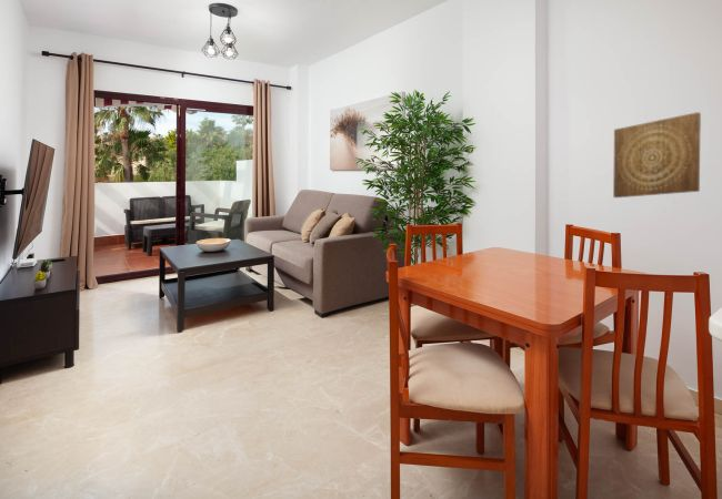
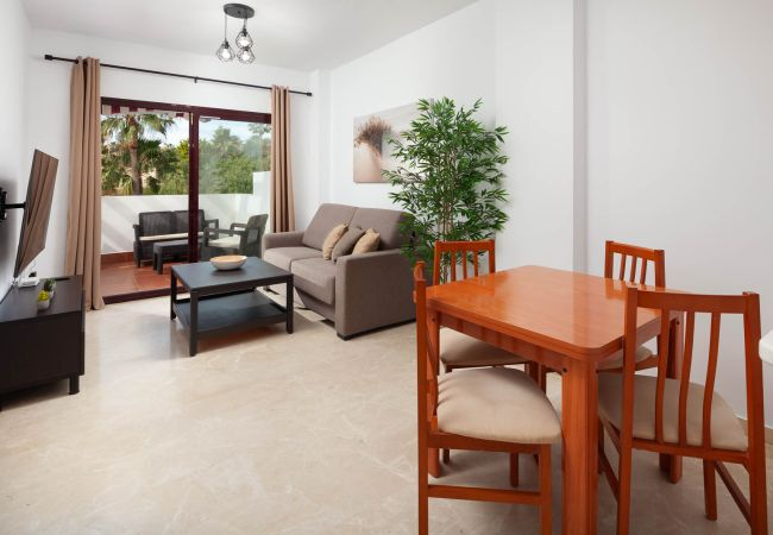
- wall art [612,111,702,198]
